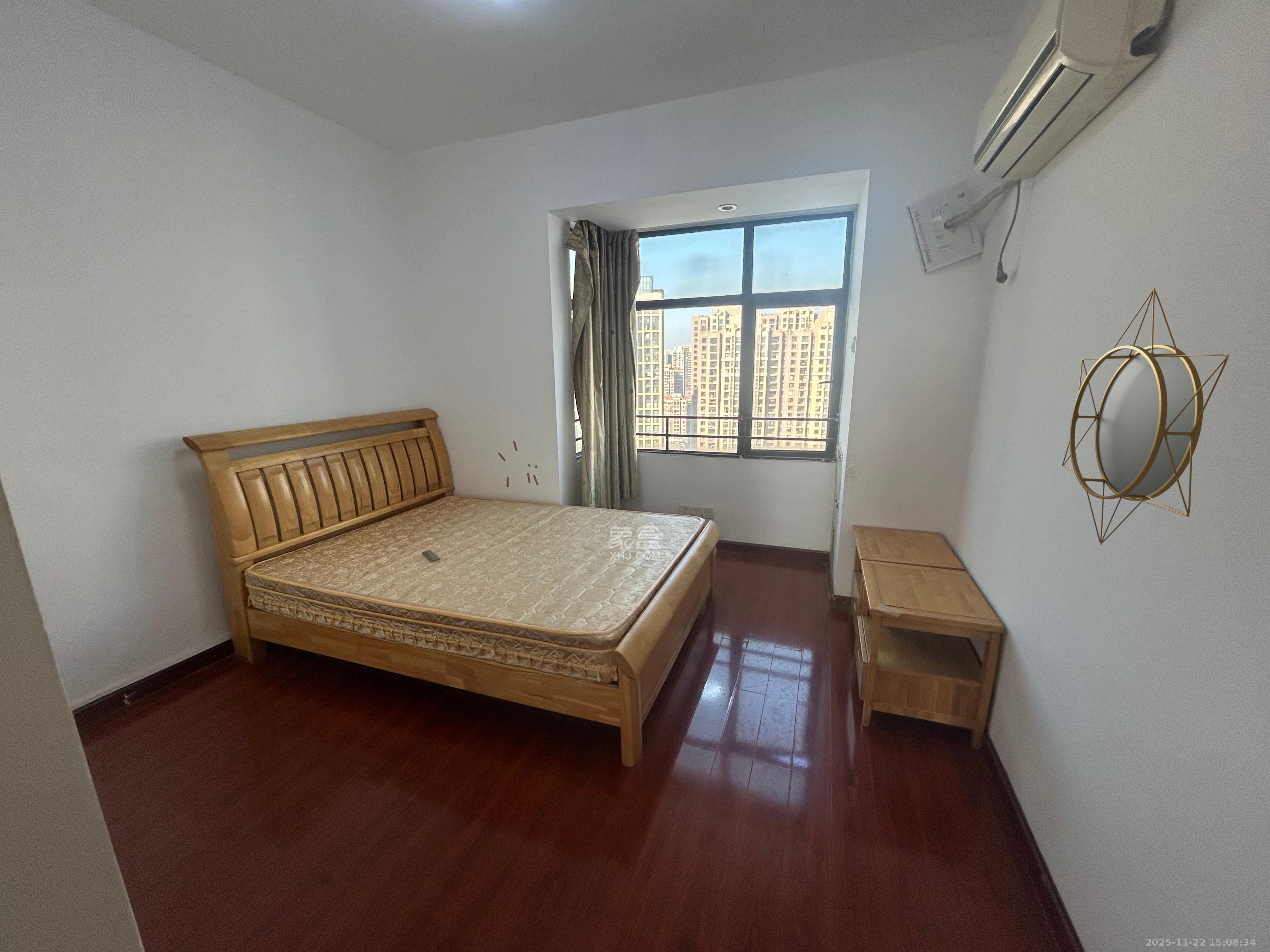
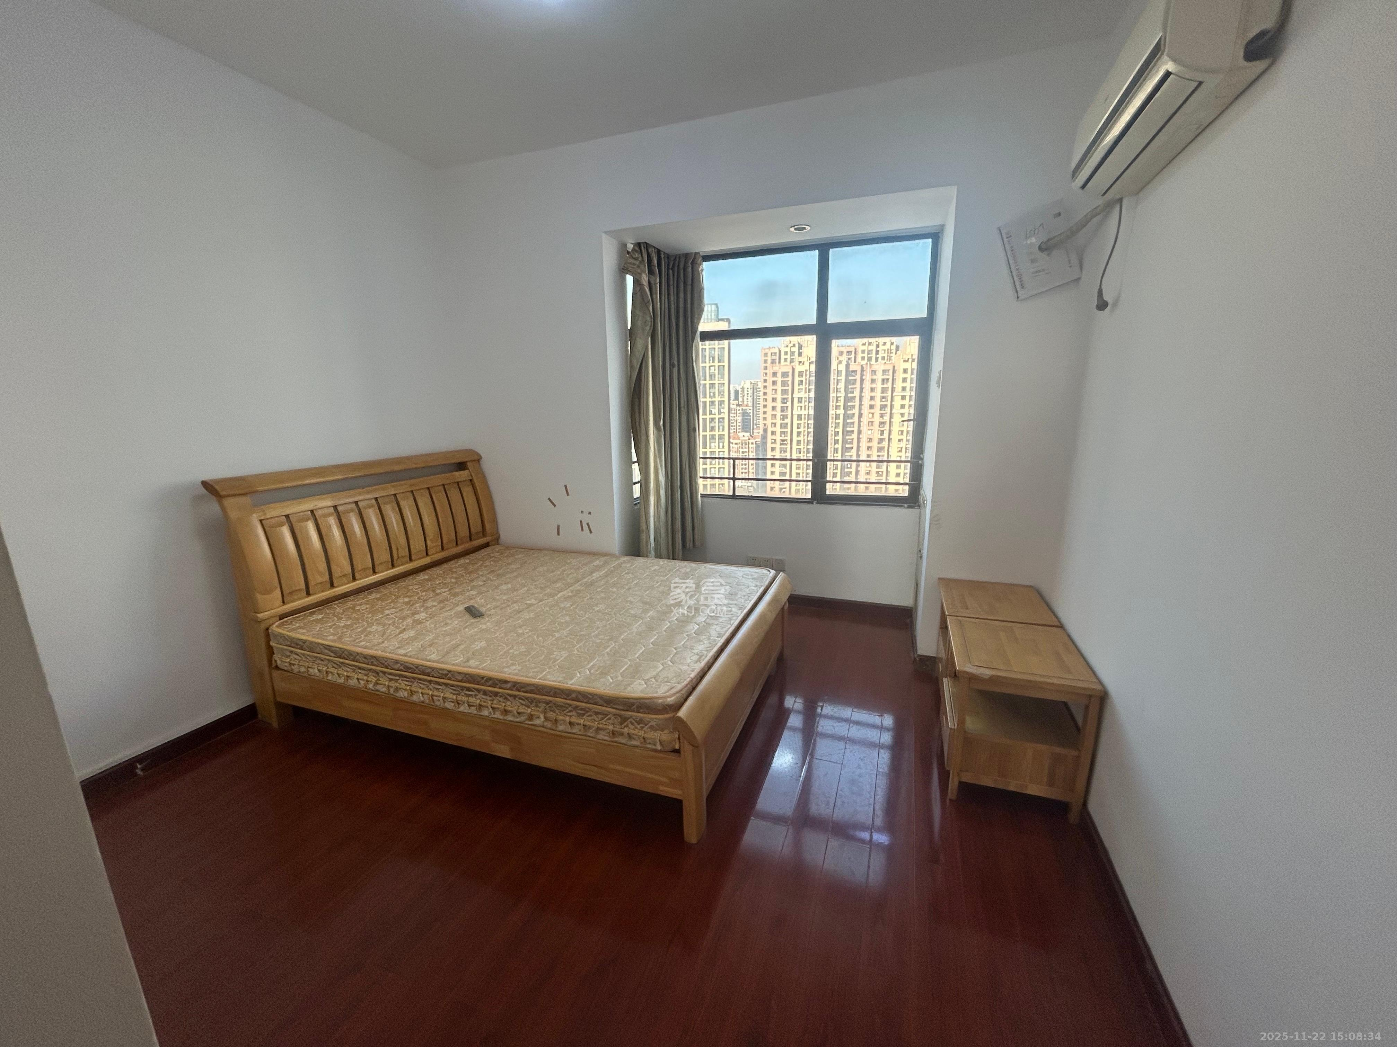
- home mirror [1062,288,1230,545]
